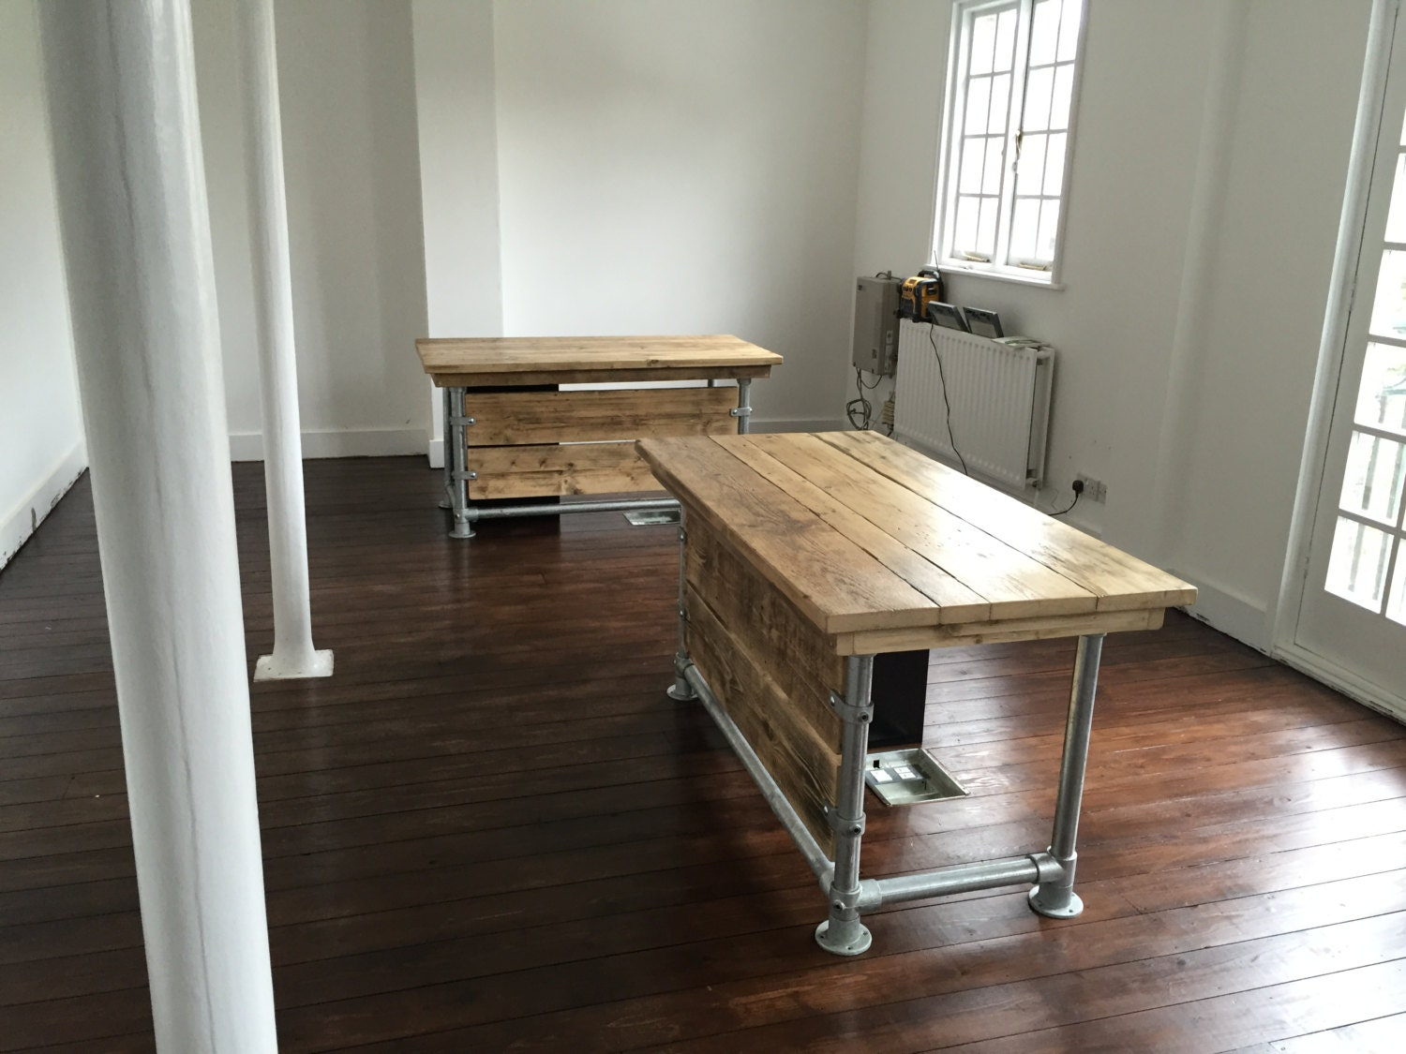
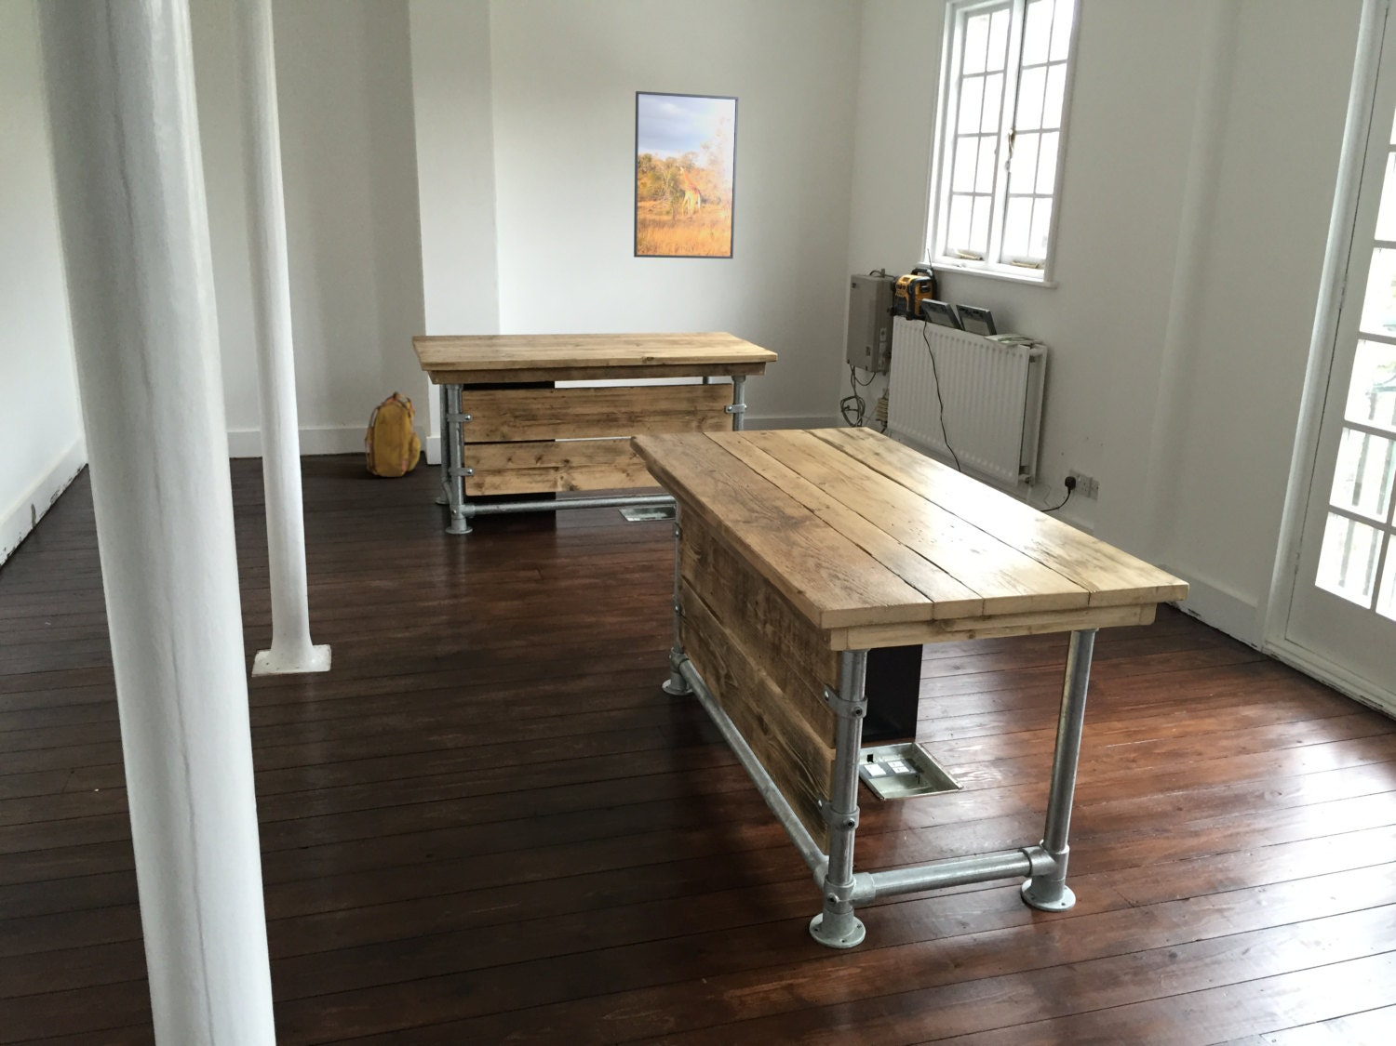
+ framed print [633,90,739,259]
+ backpack [363,390,422,478]
